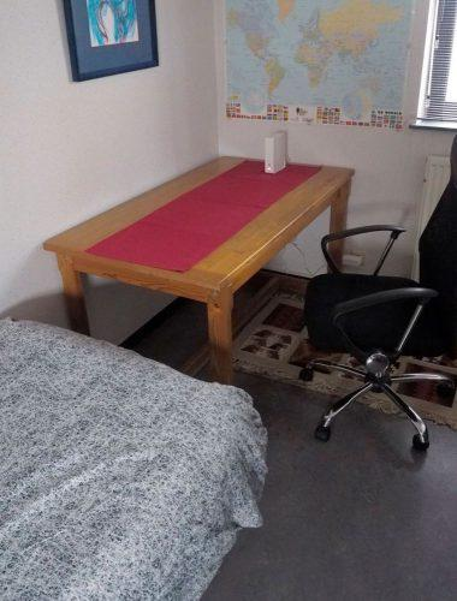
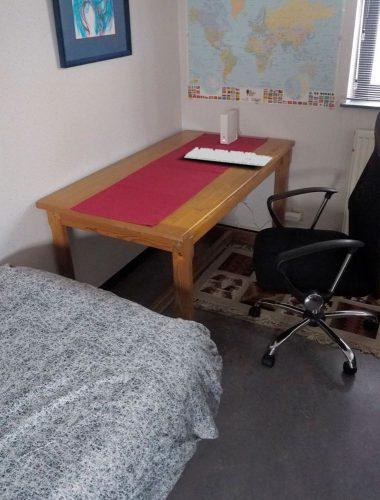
+ keyboard [184,146,273,168]
